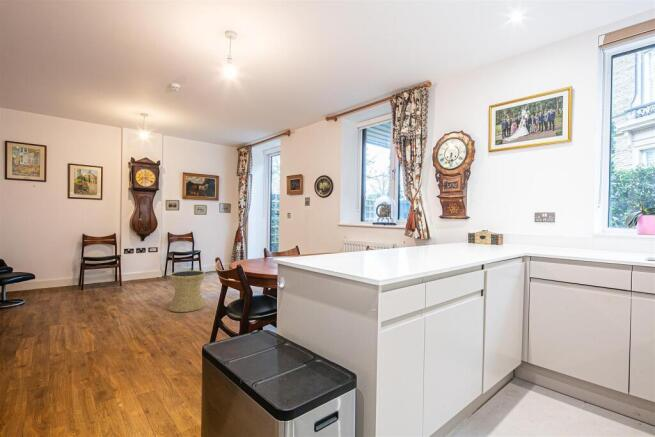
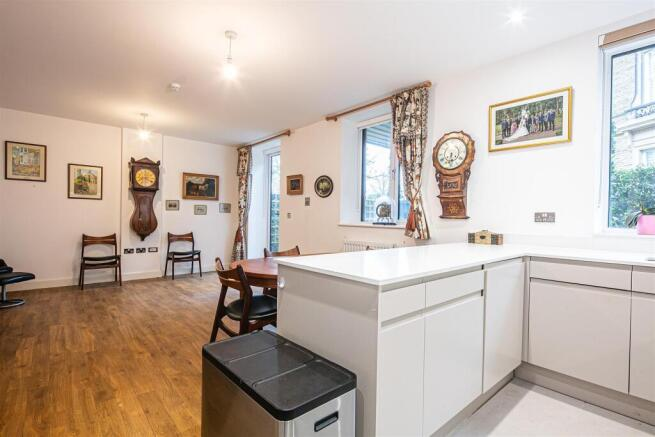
- side table [168,270,206,313]
